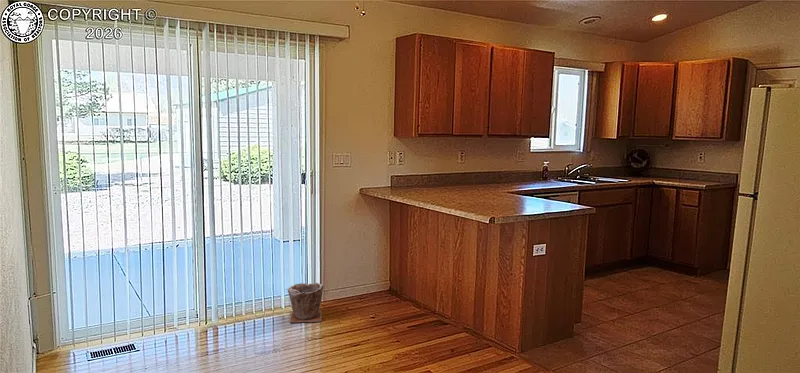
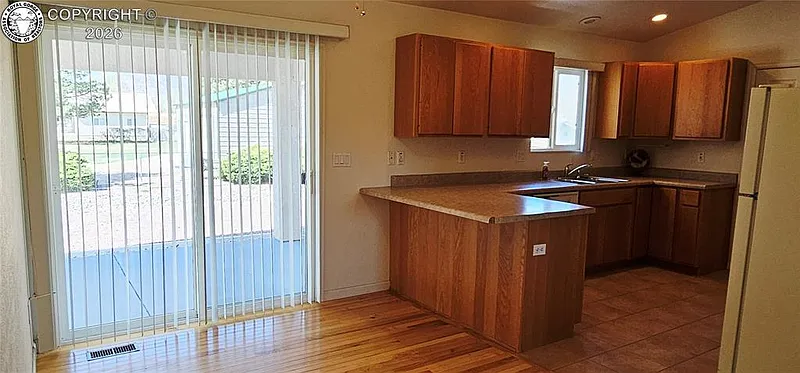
- plant pot [286,282,324,324]
